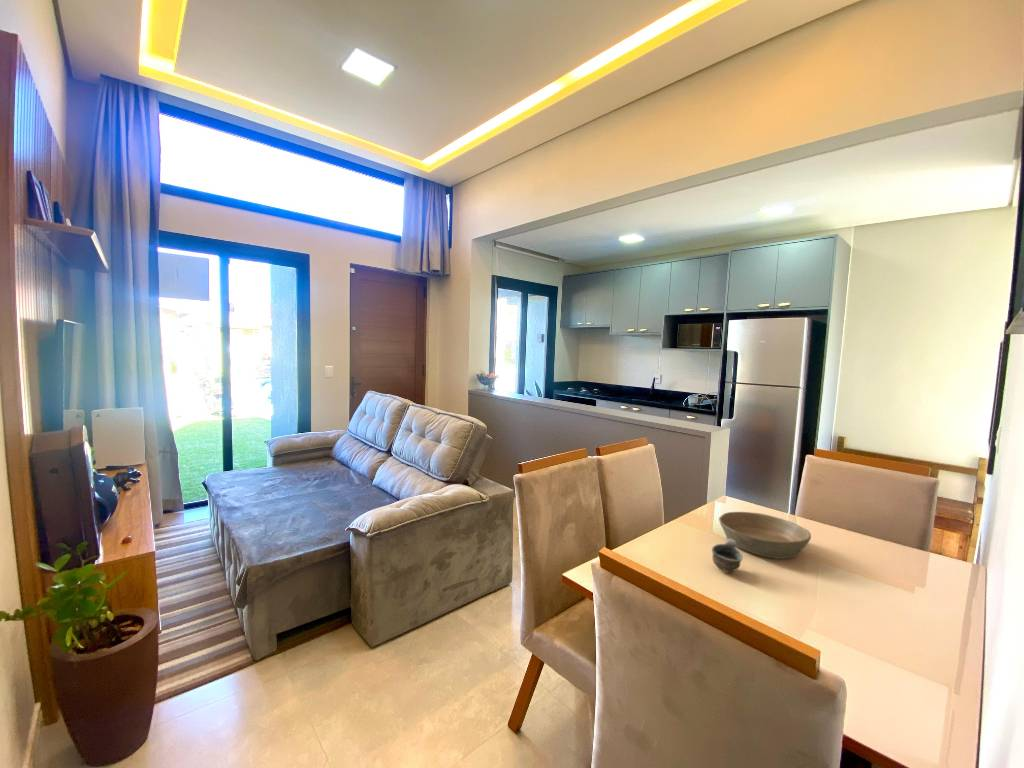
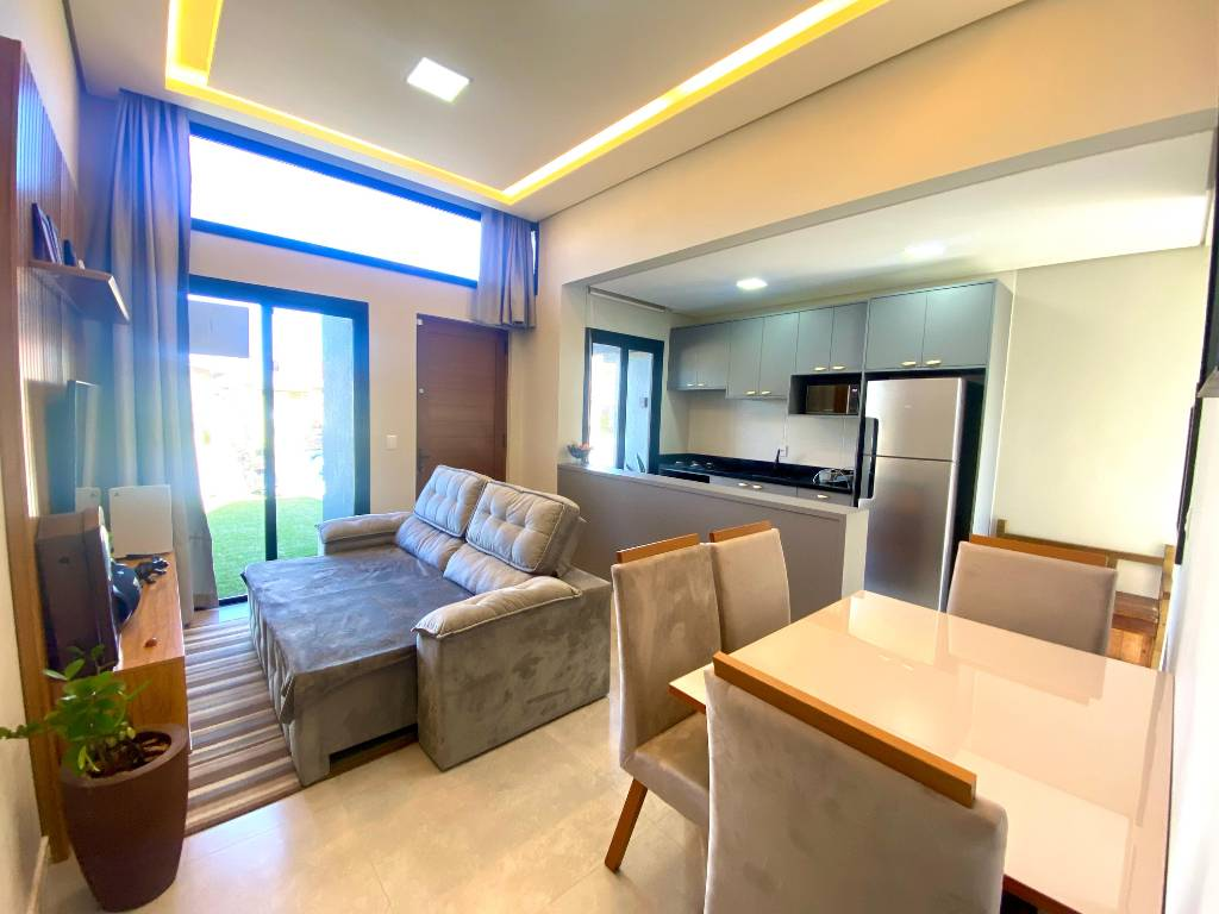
- bowl [718,511,812,560]
- cup [711,539,744,574]
